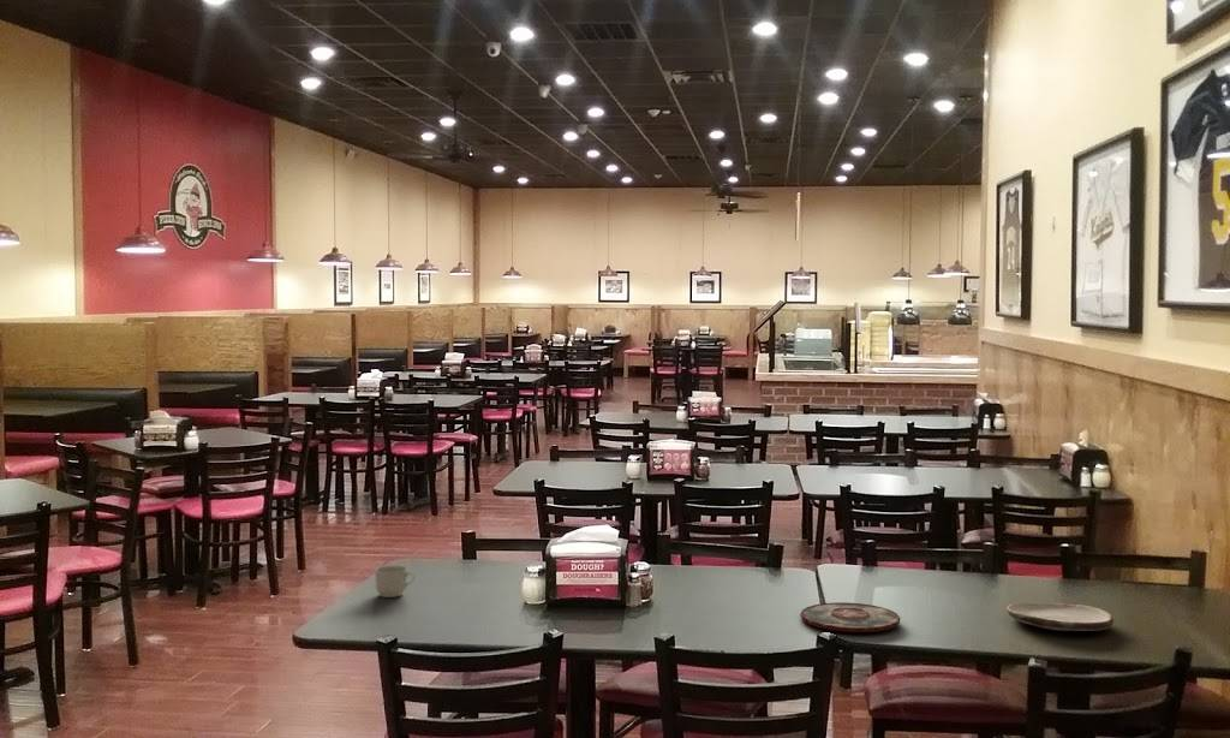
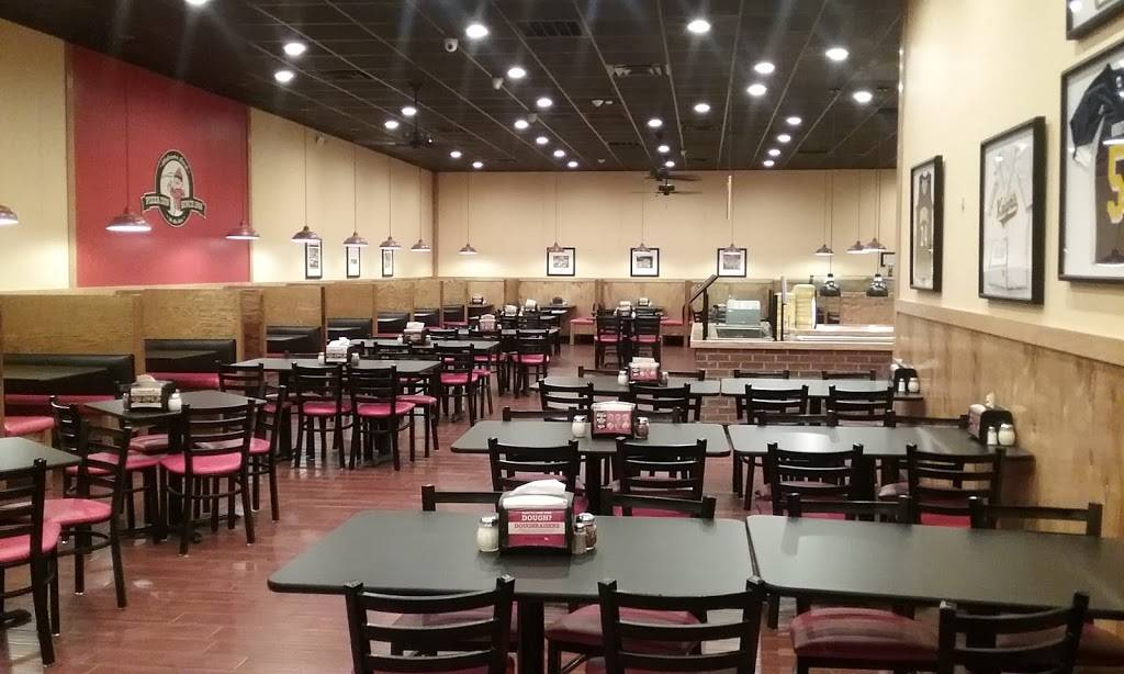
- mug [375,565,417,599]
- plate [1007,601,1115,632]
- plate [799,601,901,633]
